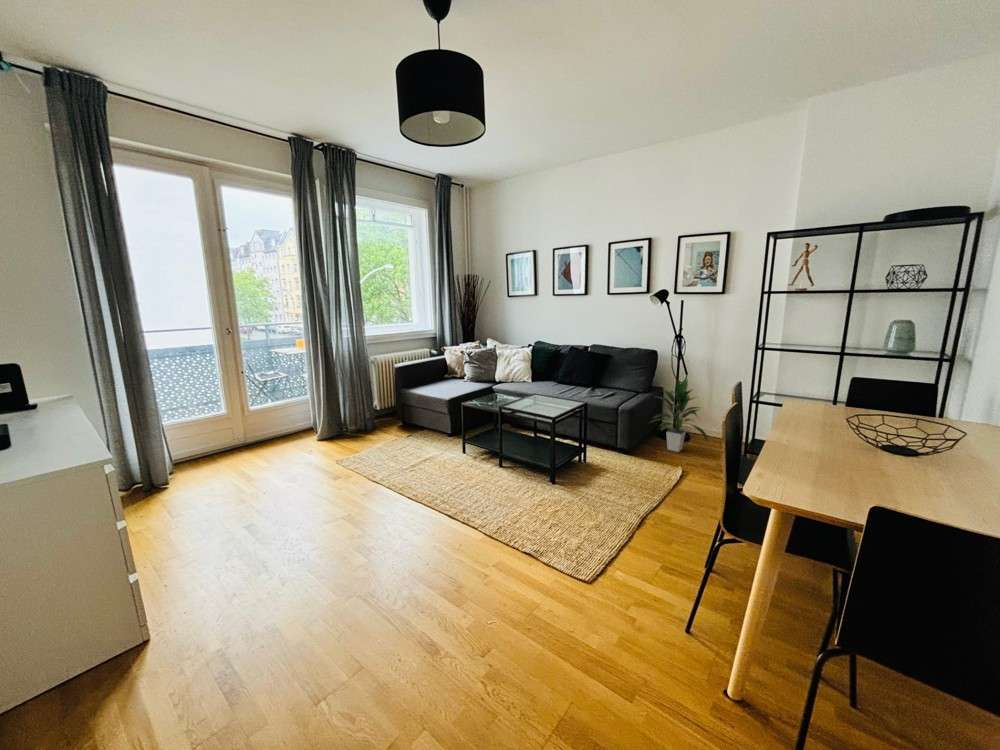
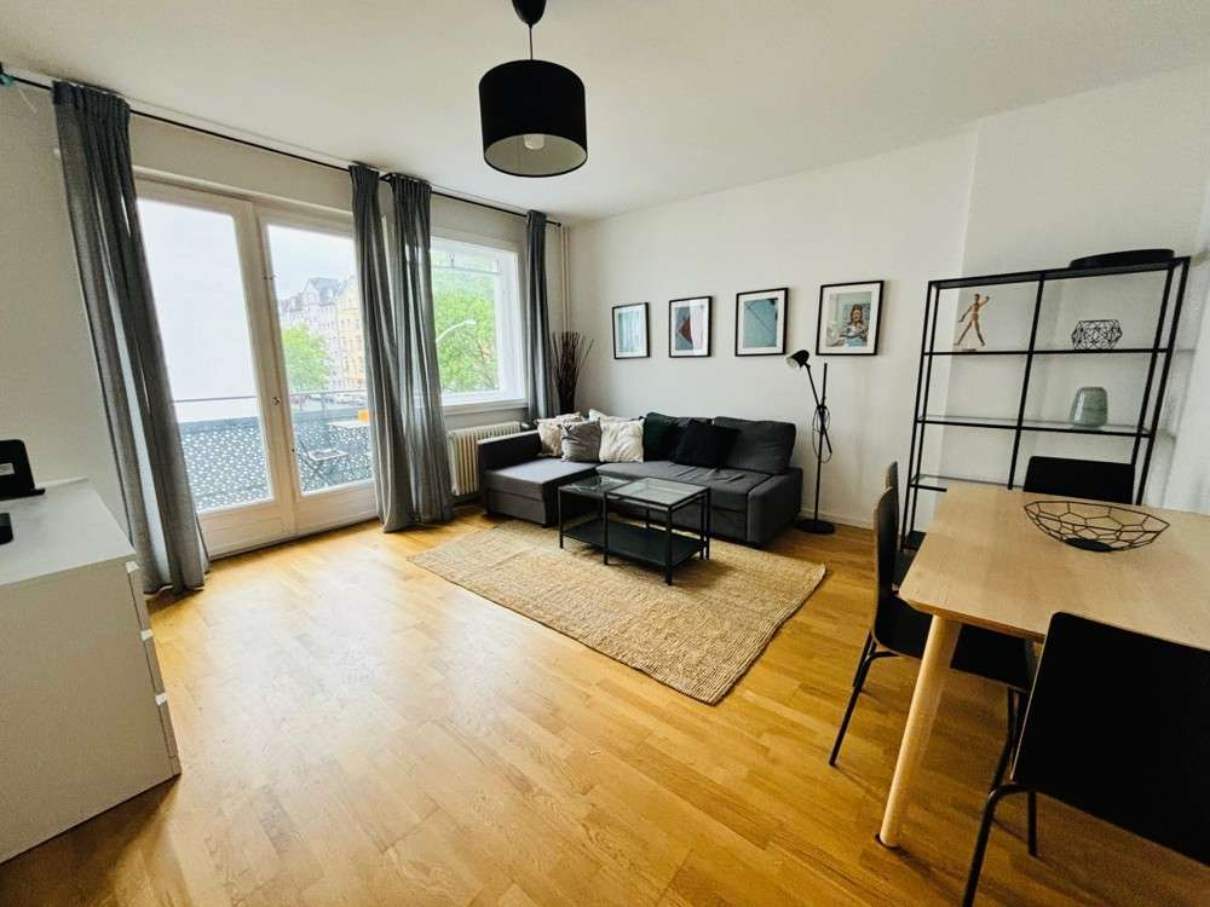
- indoor plant [649,378,710,453]
